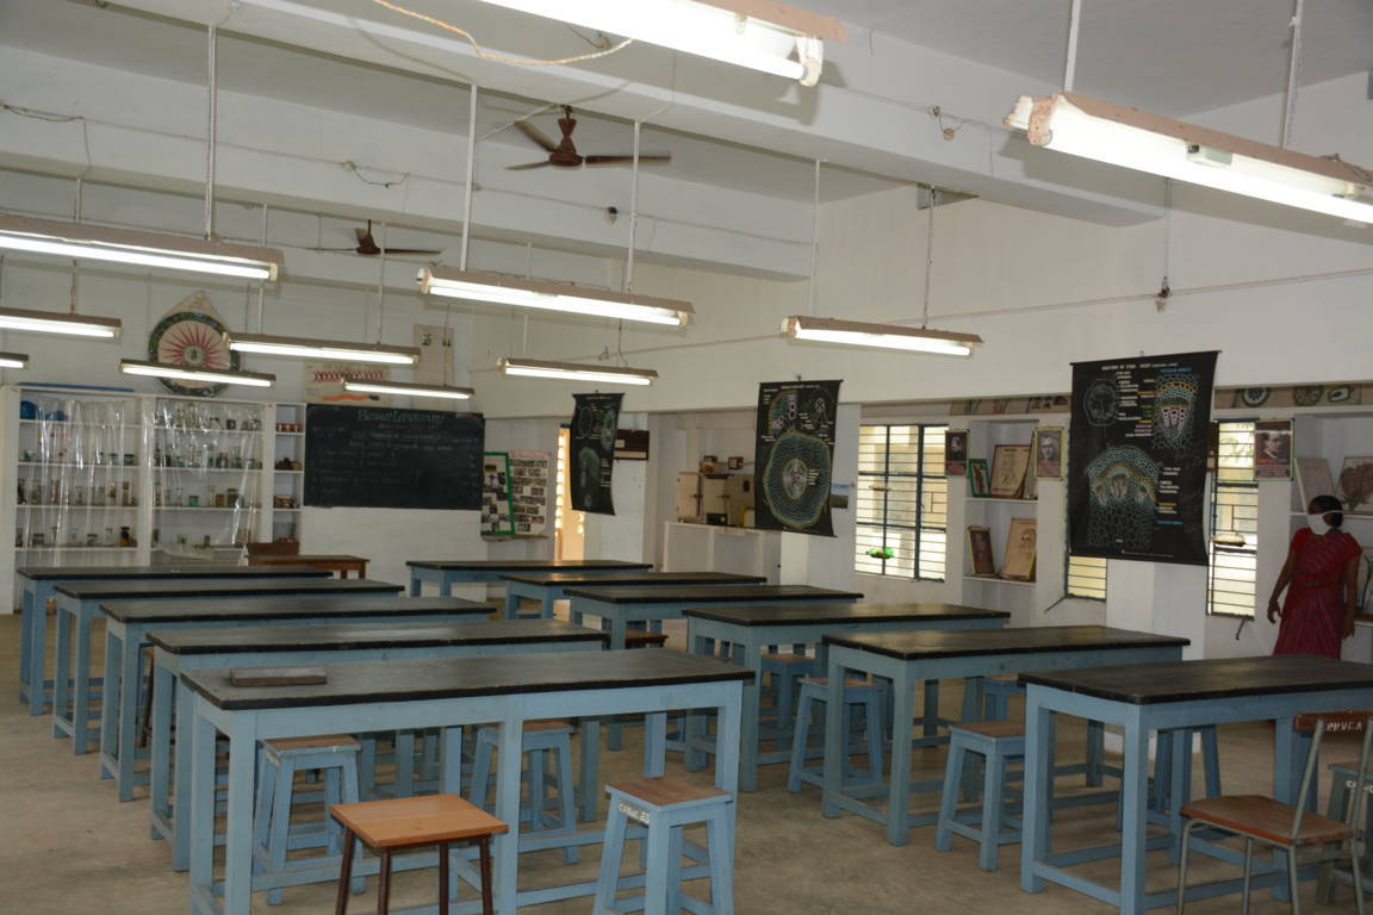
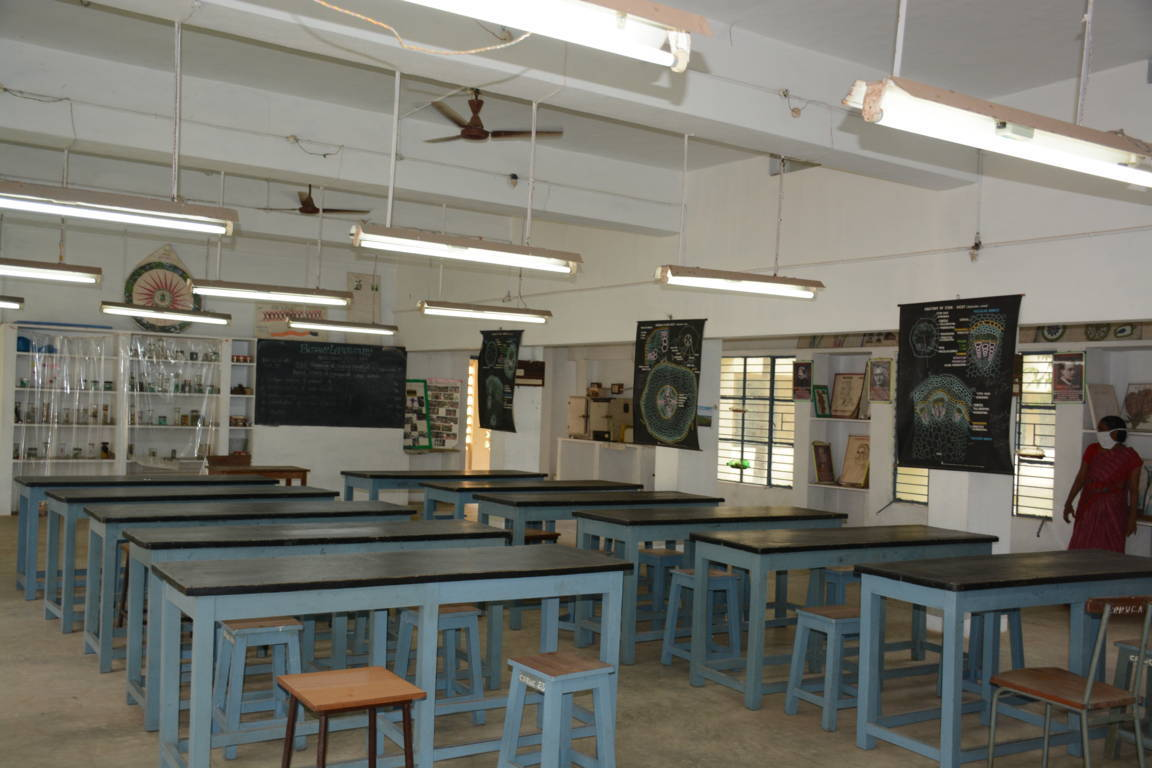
- book [229,664,328,687]
